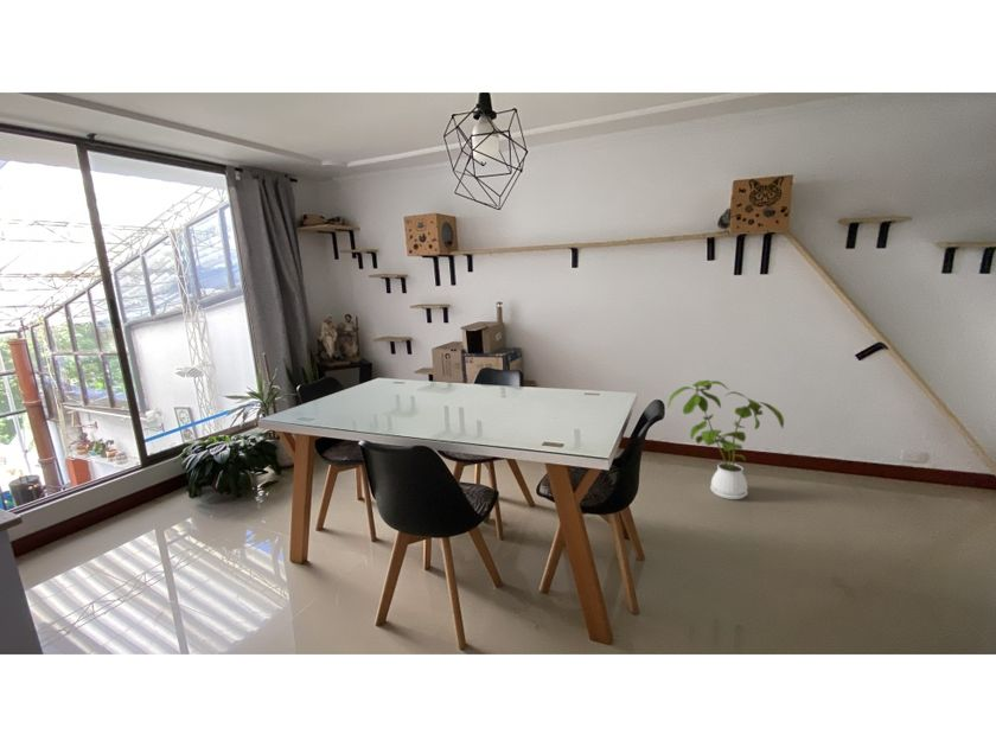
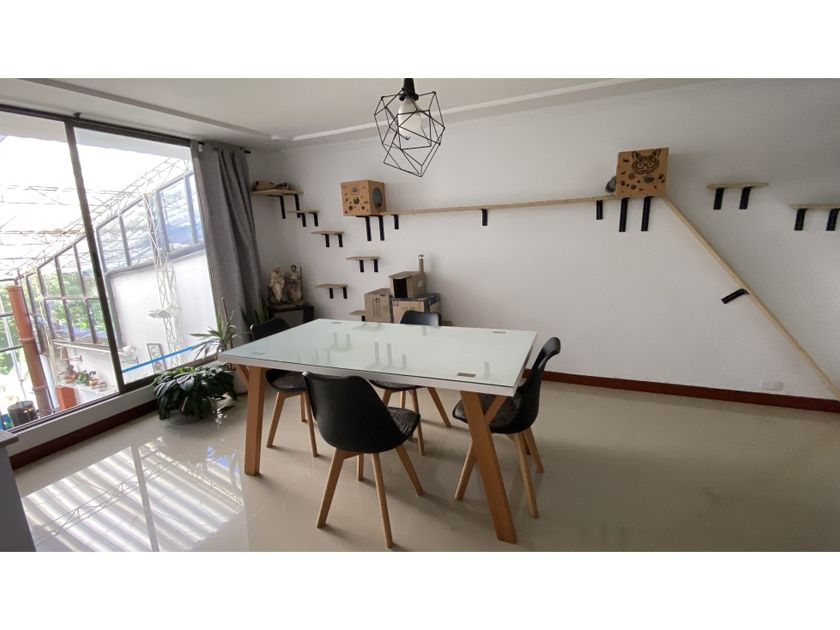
- house plant [666,379,785,500]
